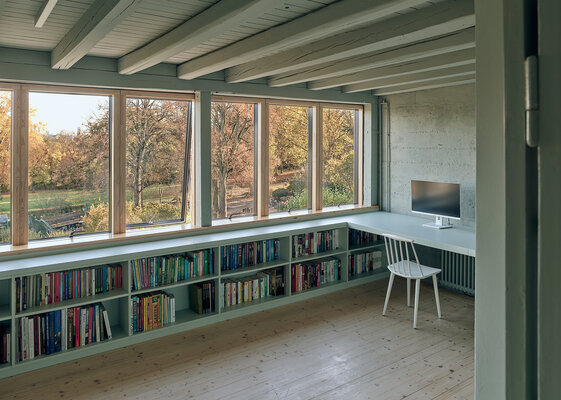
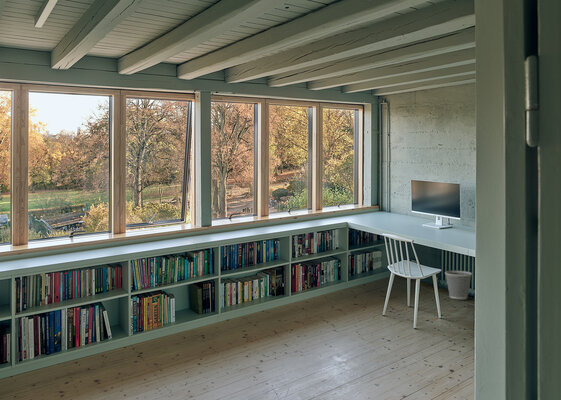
+ wastebasket [444,270,473,300]
